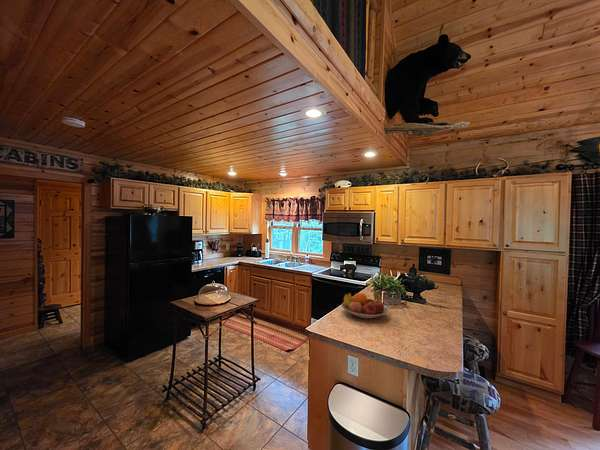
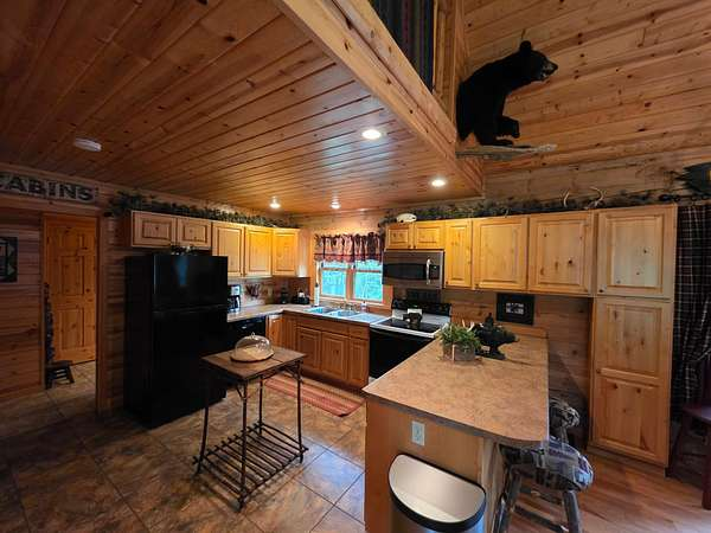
- fruit bowl [341,292,390,320]
